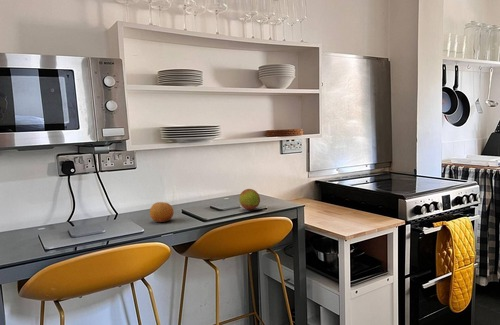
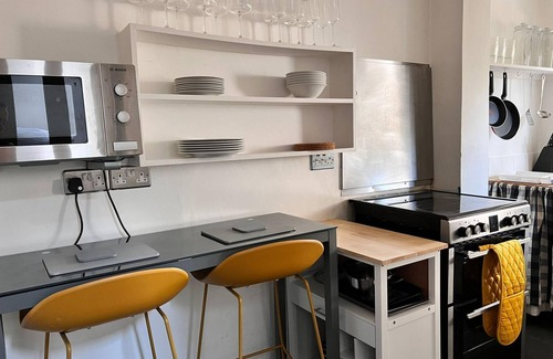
- fruit [238,188,261,211]
- fruit [149,201,175,223]
